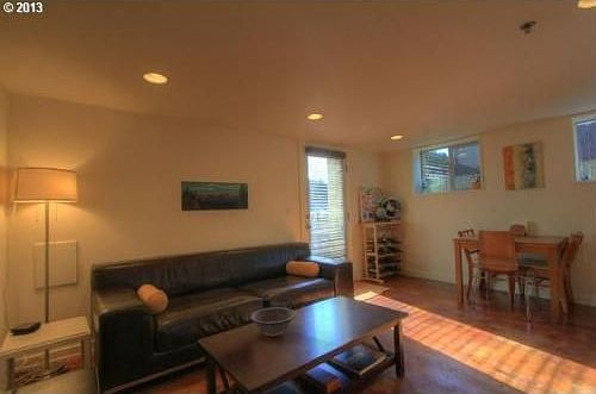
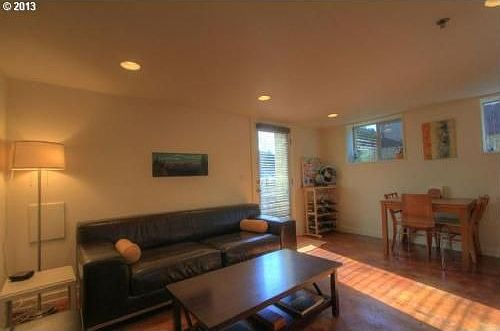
- decorative bowl [249,306,297,337]
